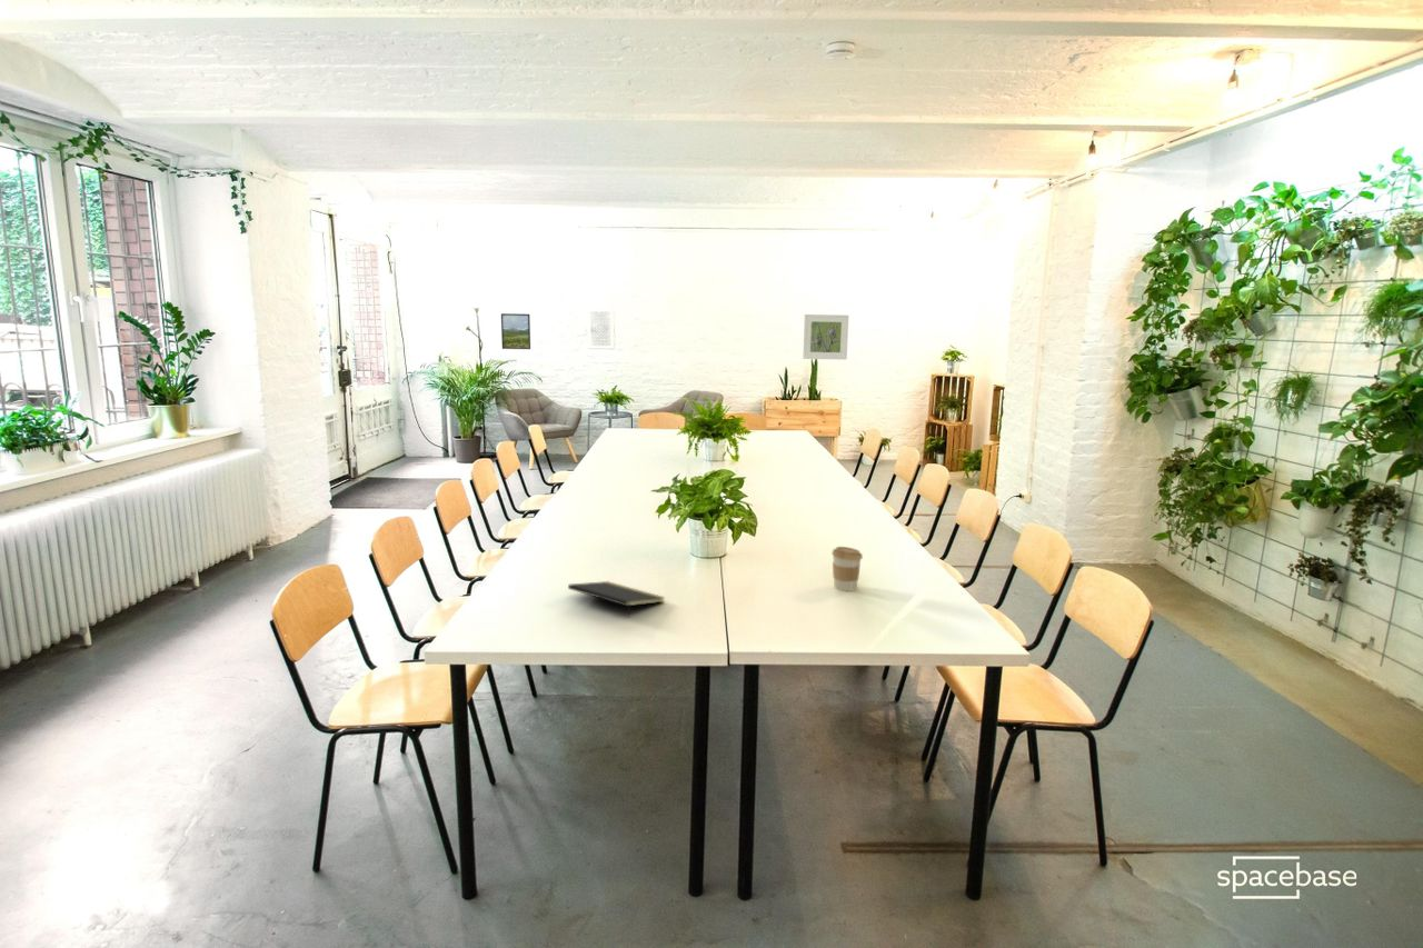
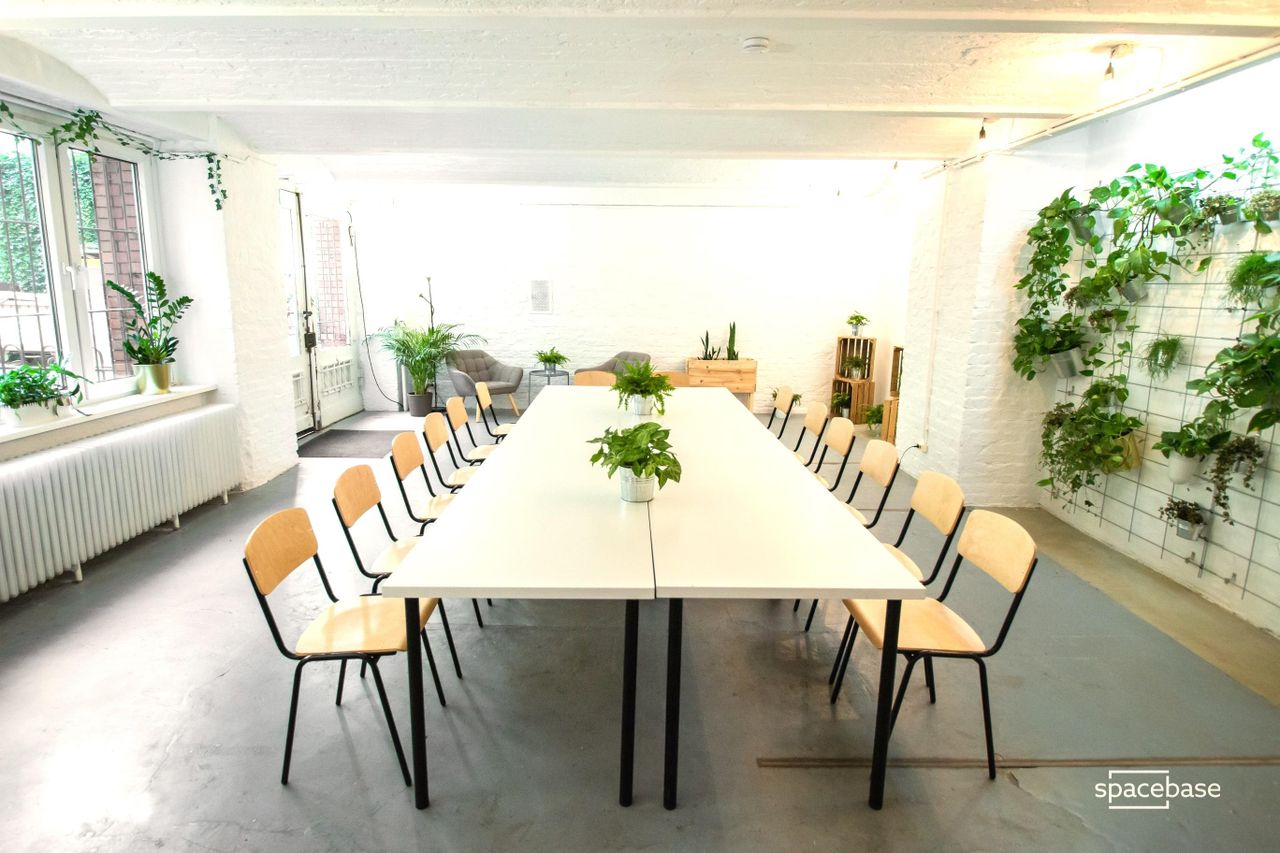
- notepad [567,580,666,618]
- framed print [802,313,849,360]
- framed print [500,312,531,350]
- coffee cup [830,546,864,592]
